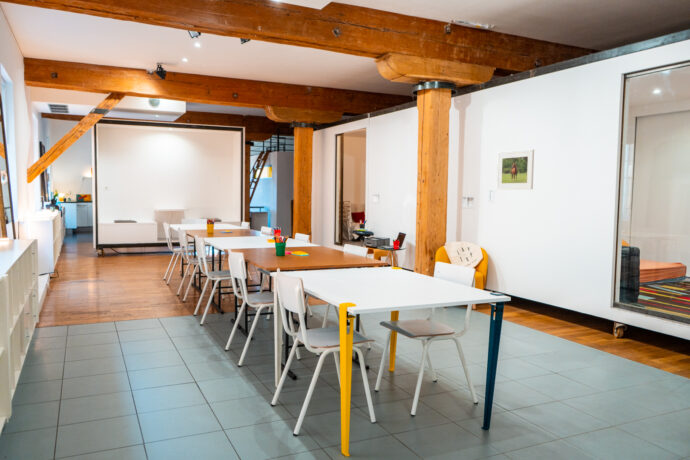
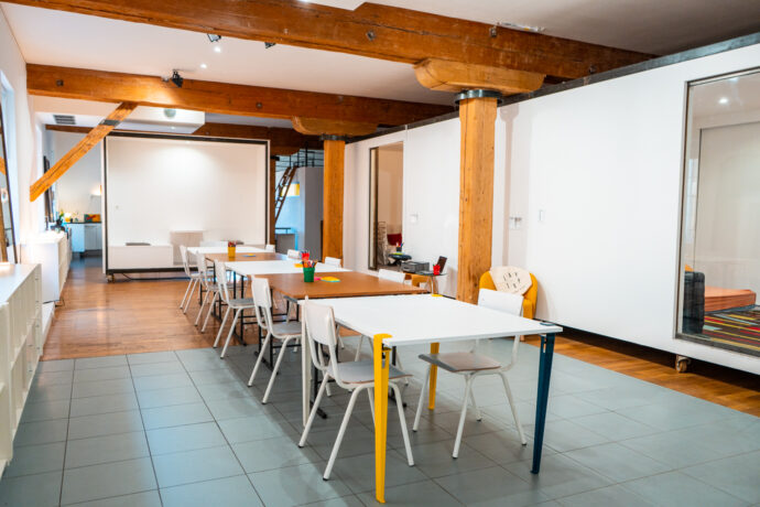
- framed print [496,148,535,190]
